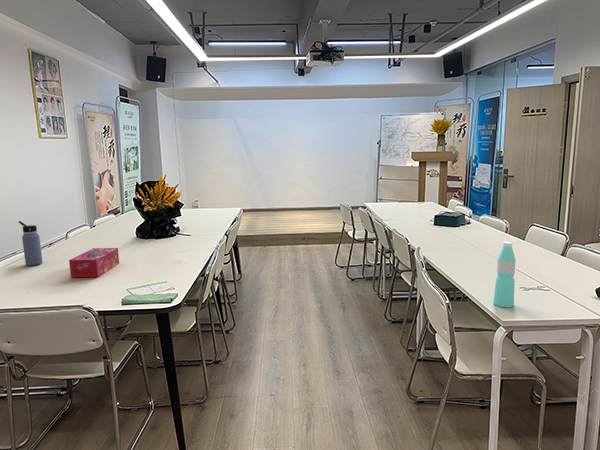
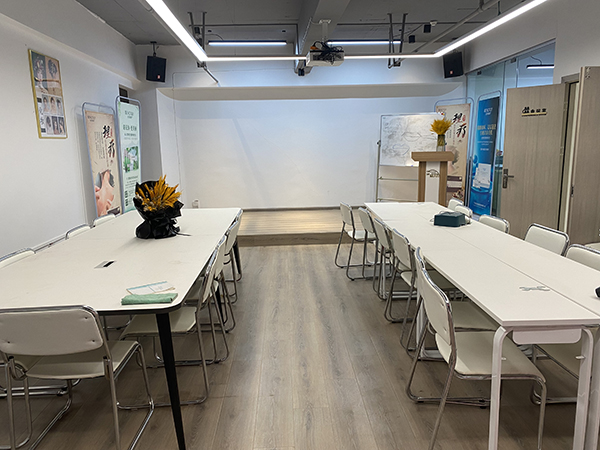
- water bottle [18,220,43,267]
- tissue box [68,247,120,278]
- water bottle [492,241,517,308]
